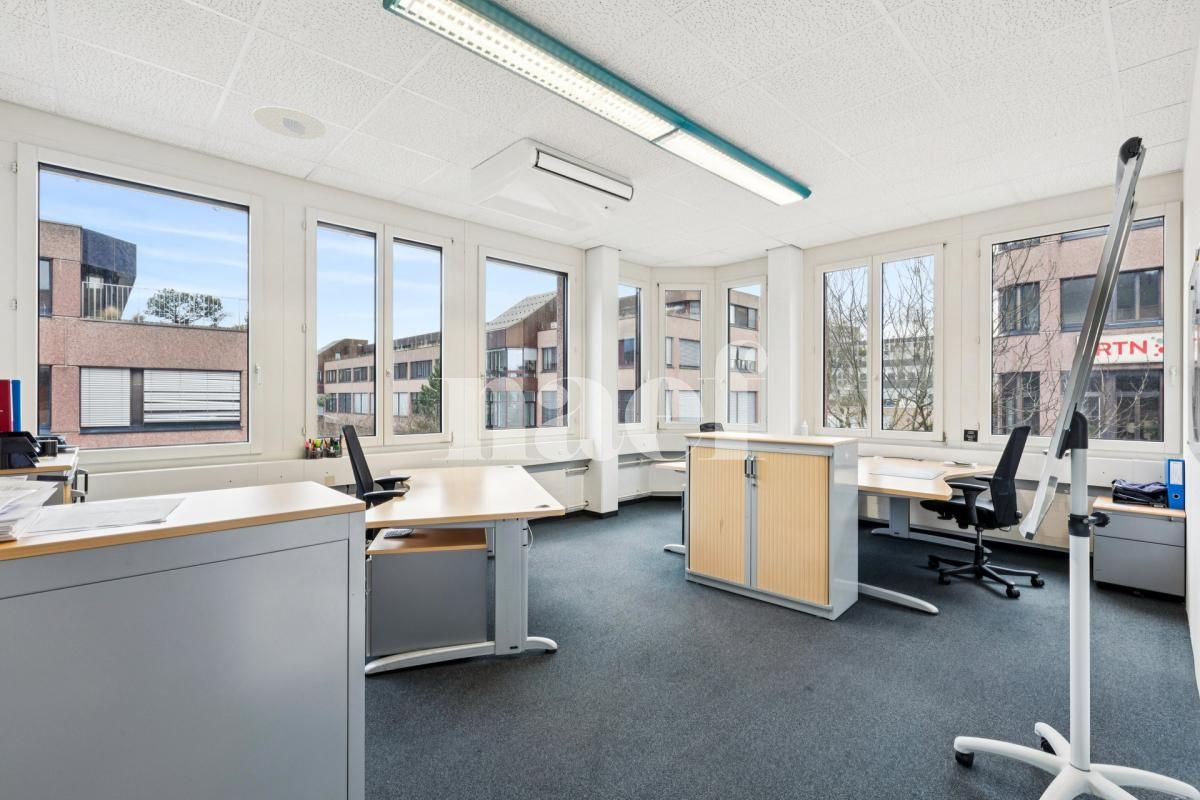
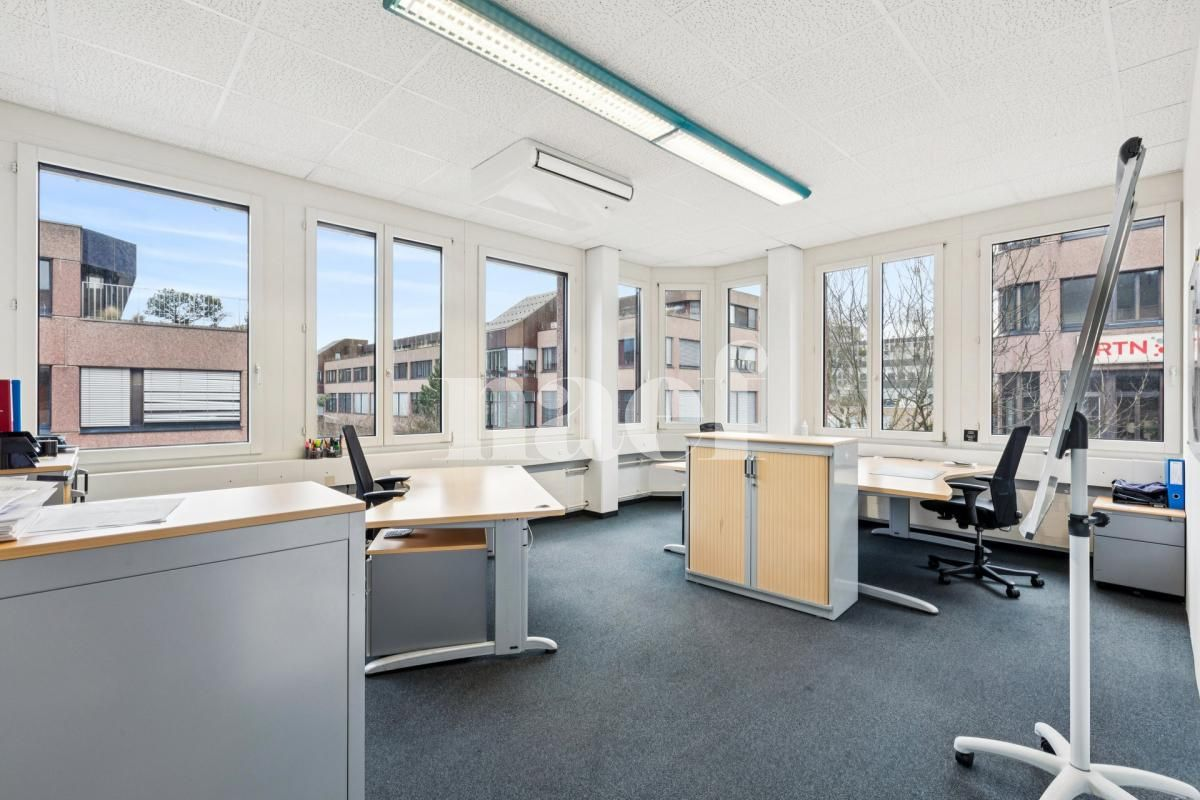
- recessed light [252,105,327,140]
